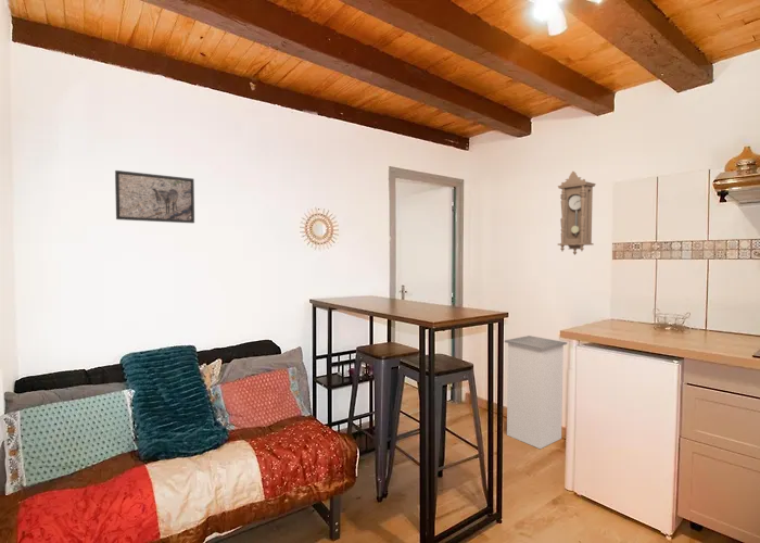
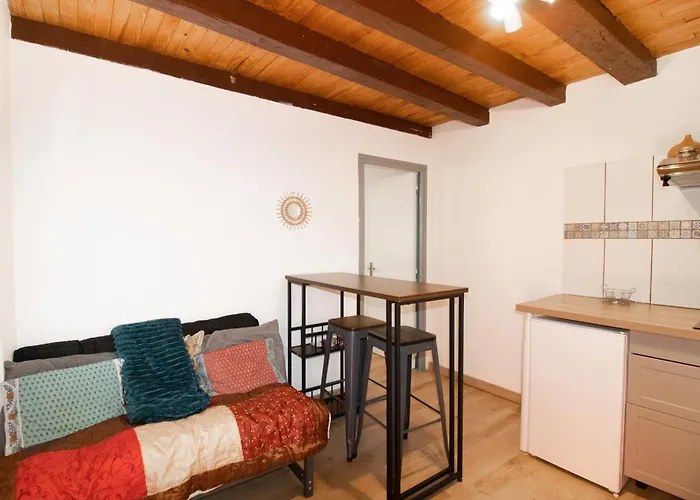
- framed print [114,169,195,224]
- trash can [504,334,568,450]
- pendulum clock [557,171,597,256]
